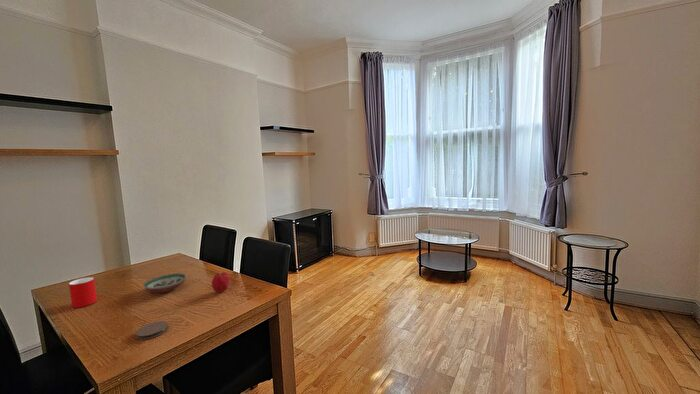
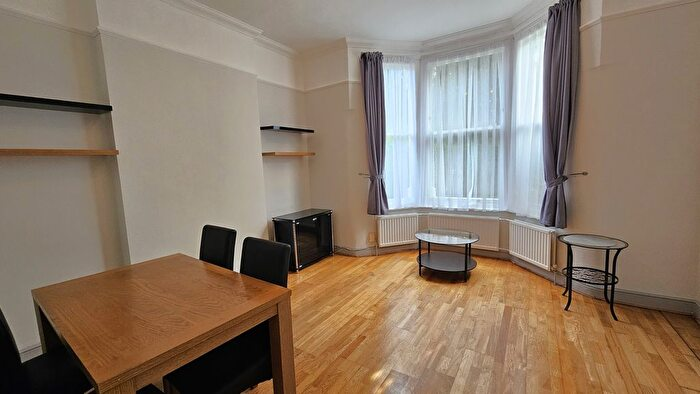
- fruit [211,270,231,294]
- cup [68,276,98,309]
- coaster [135,320,169,341]
- decorative bowl [142,272,188,294]
